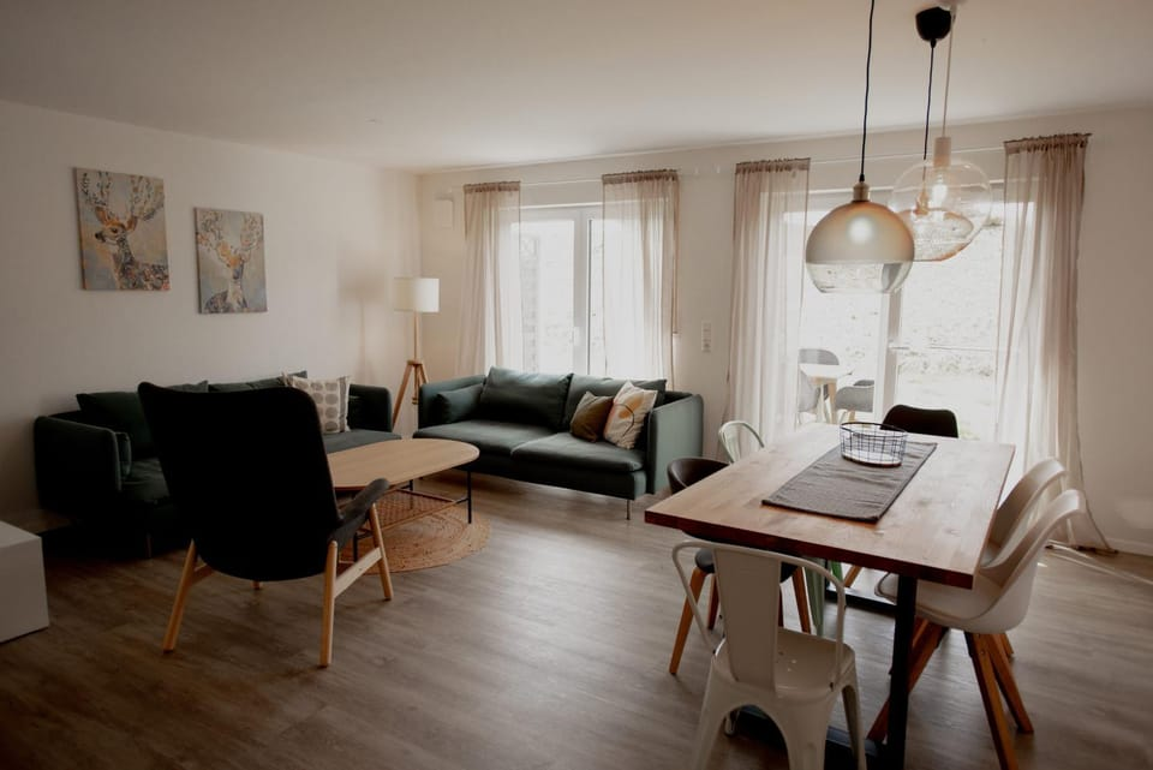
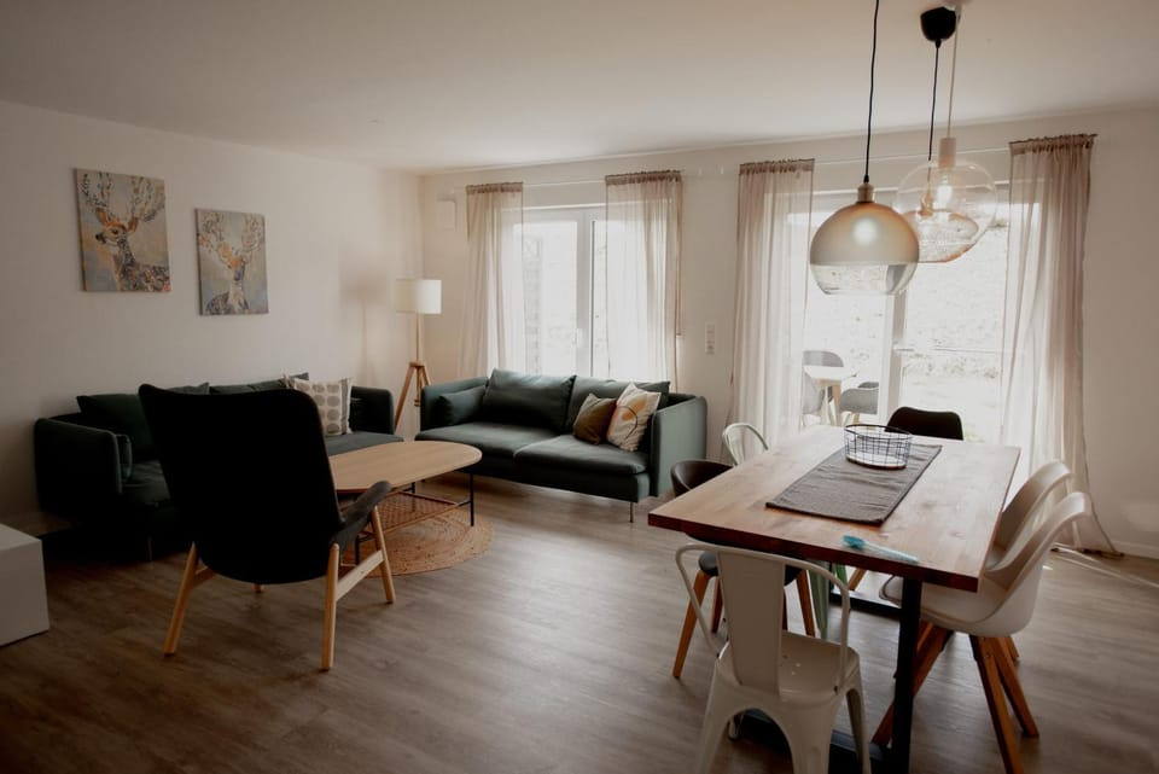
+ spoon [840,534,920,563]
